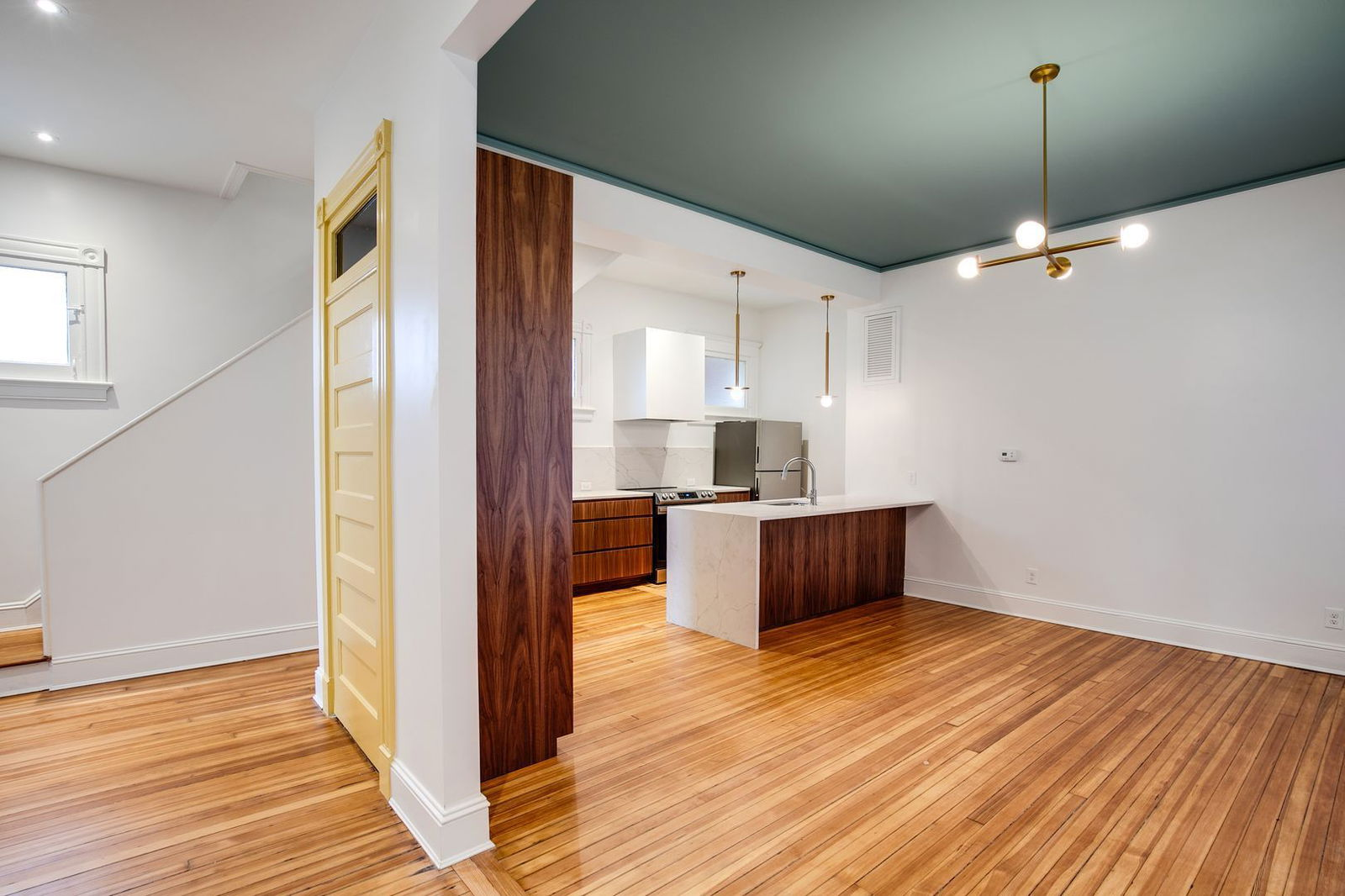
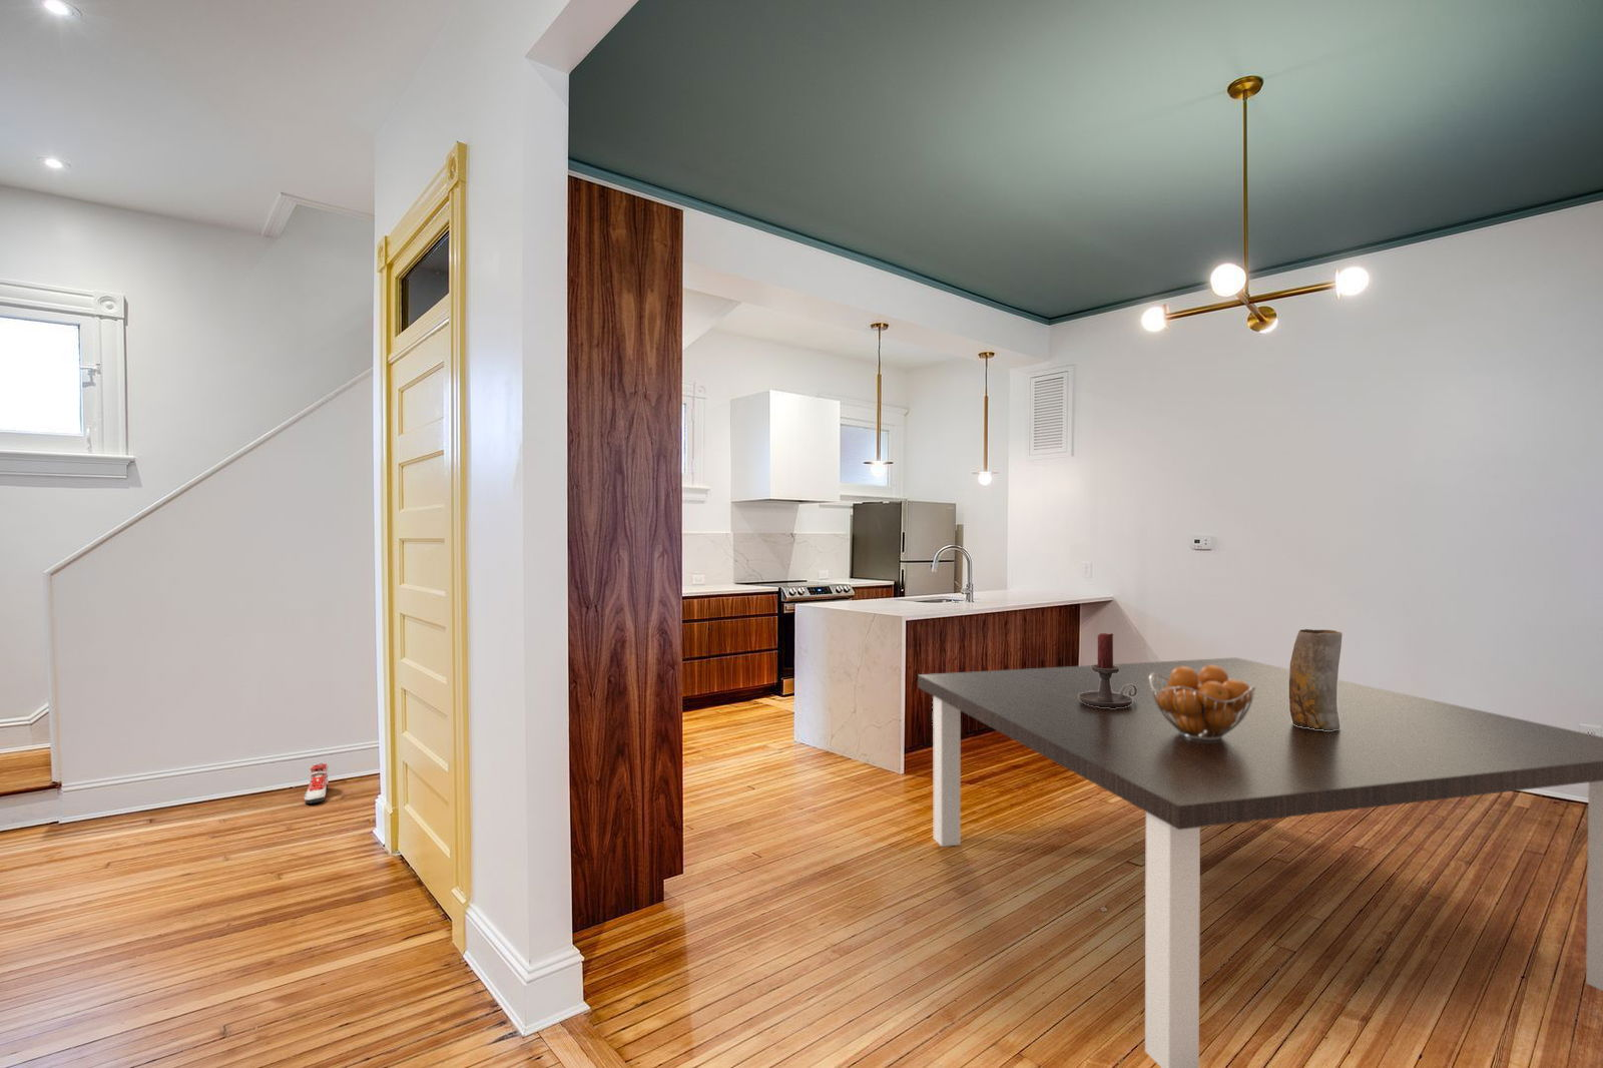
+ vase [1288,628,1343,731]
+ dining table [917,657,1603,1068]
+ sneaker [304,763,330,805]
+ candle holder [1079,632,1137,708]
+ fruit basket [1150,665,1255,740]
